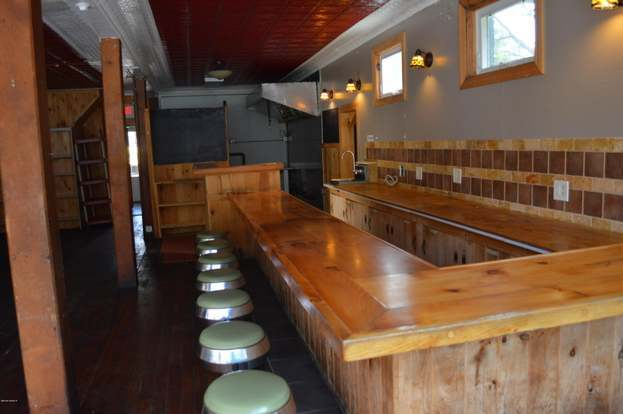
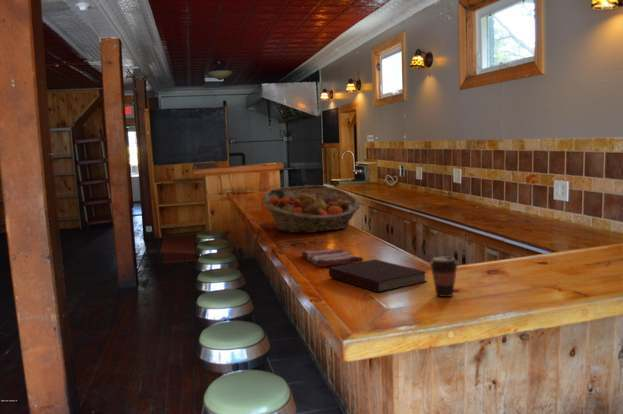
+ notebook [328,258,428,293]
+ dish towel [300,248,364,268]
+ fruit basket [262,184,361,234]
+ coffee cup [428,256,460,298]
